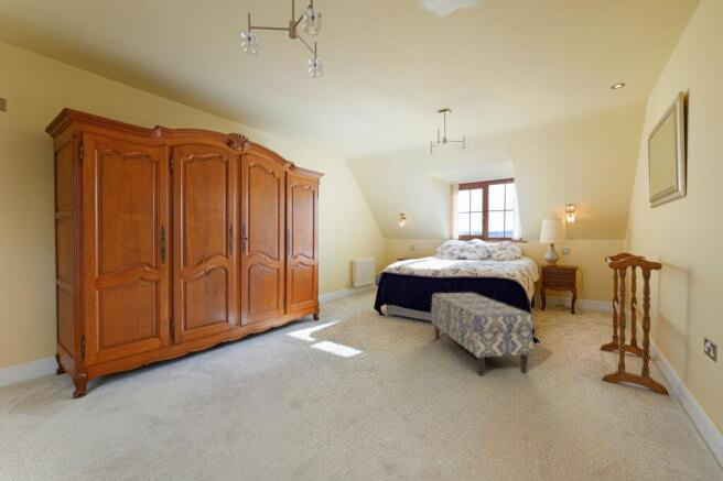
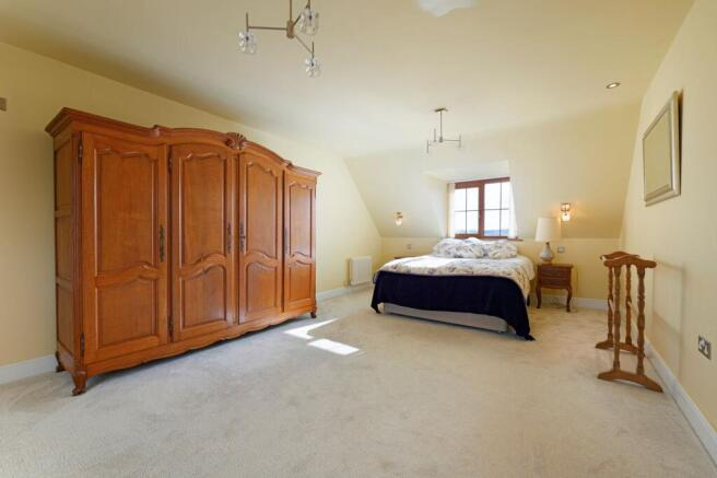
- bench [431,292,535,376]
